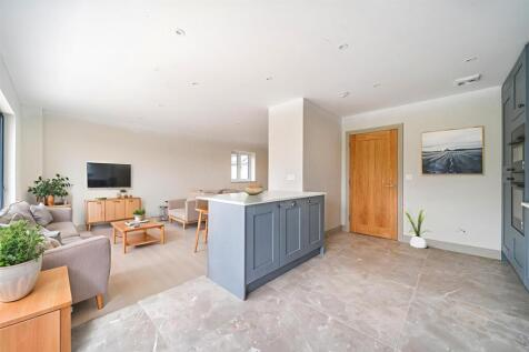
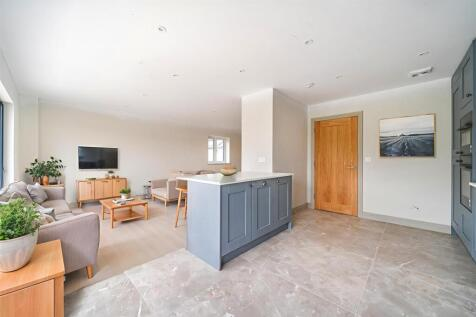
- house plant [401,203,432,249]
